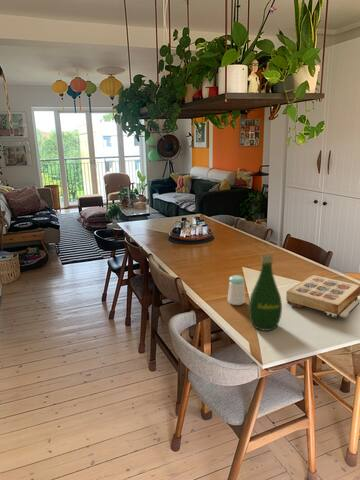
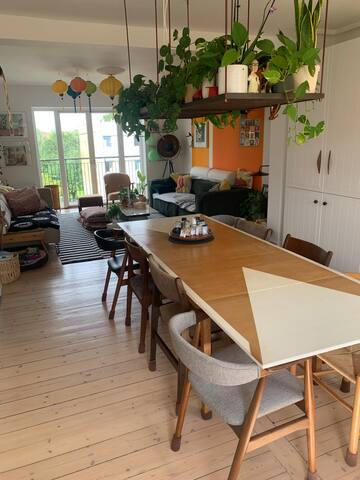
- book [285,274,360,319]
- bottle [248,254,283,332]
- salt shaker [227,274,247,306]
